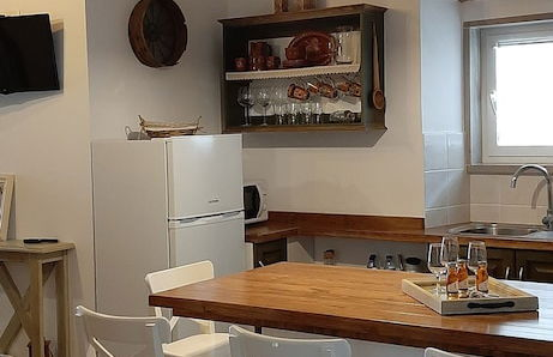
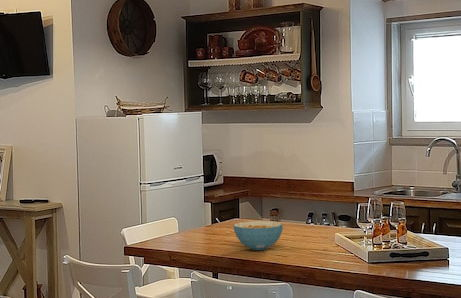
+ cereal bowl [233,220,284,251]
